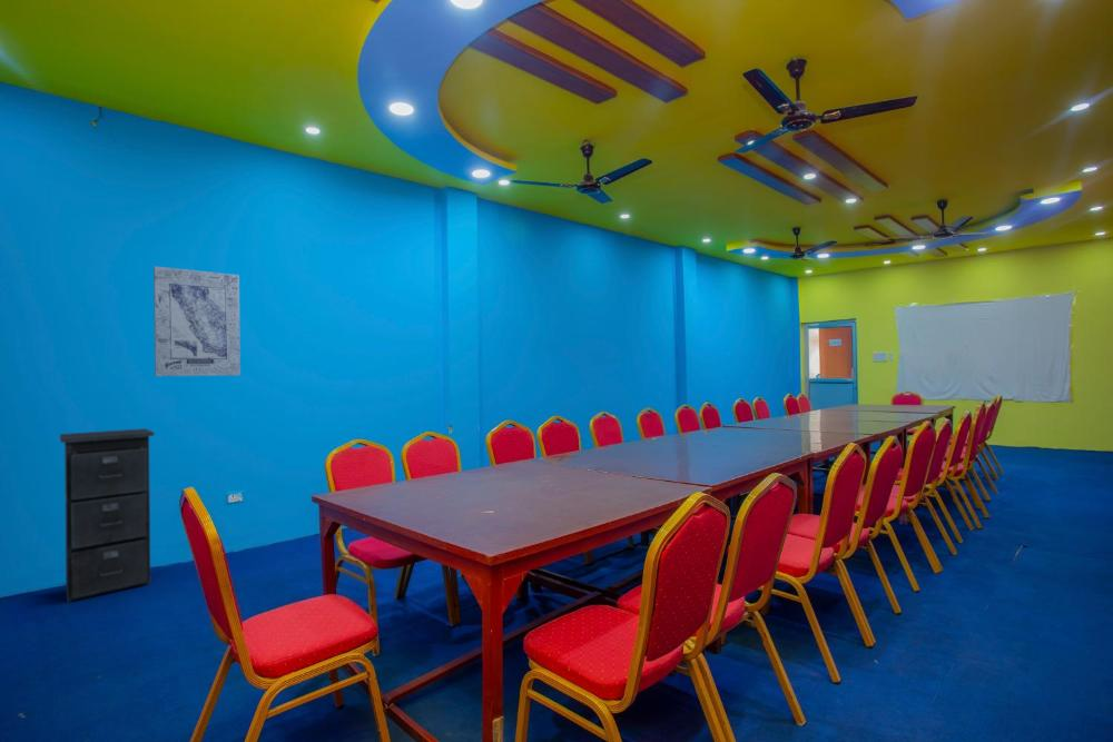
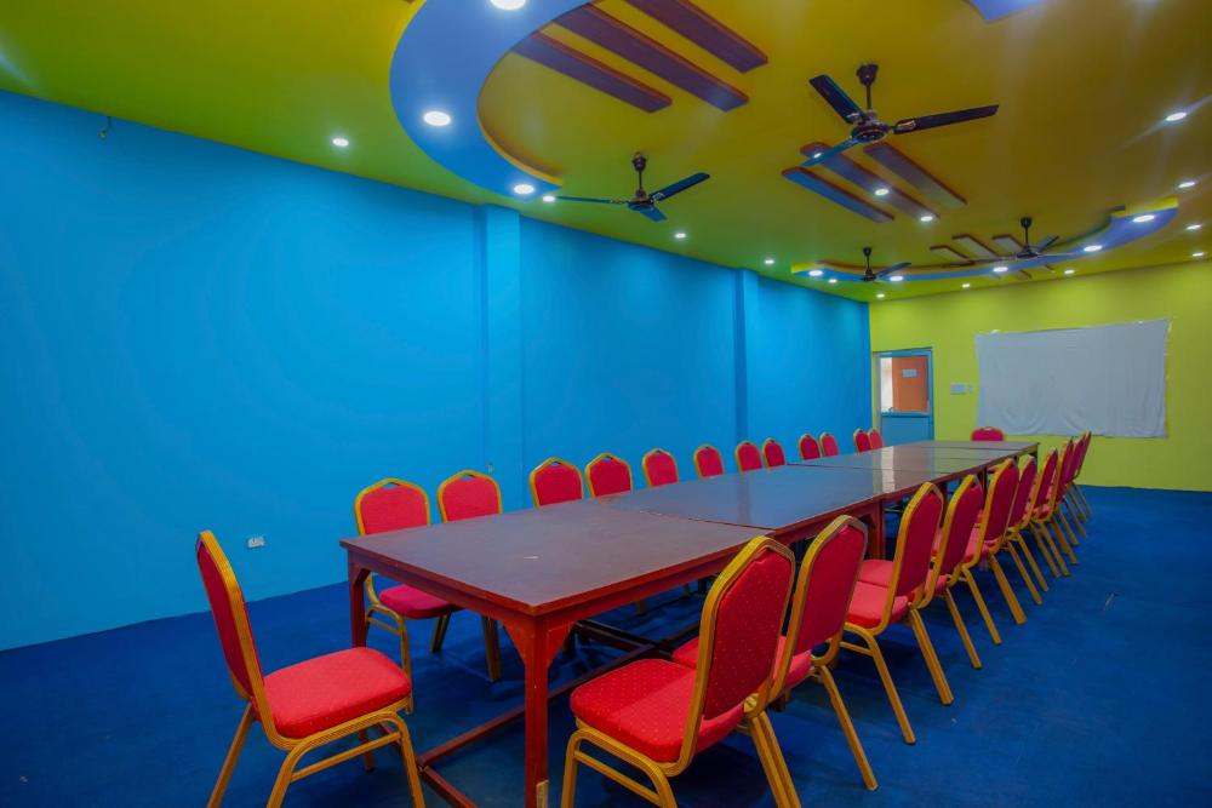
- filing cabinet [59,427,156,603]
- wall art [152,266,242,377]
